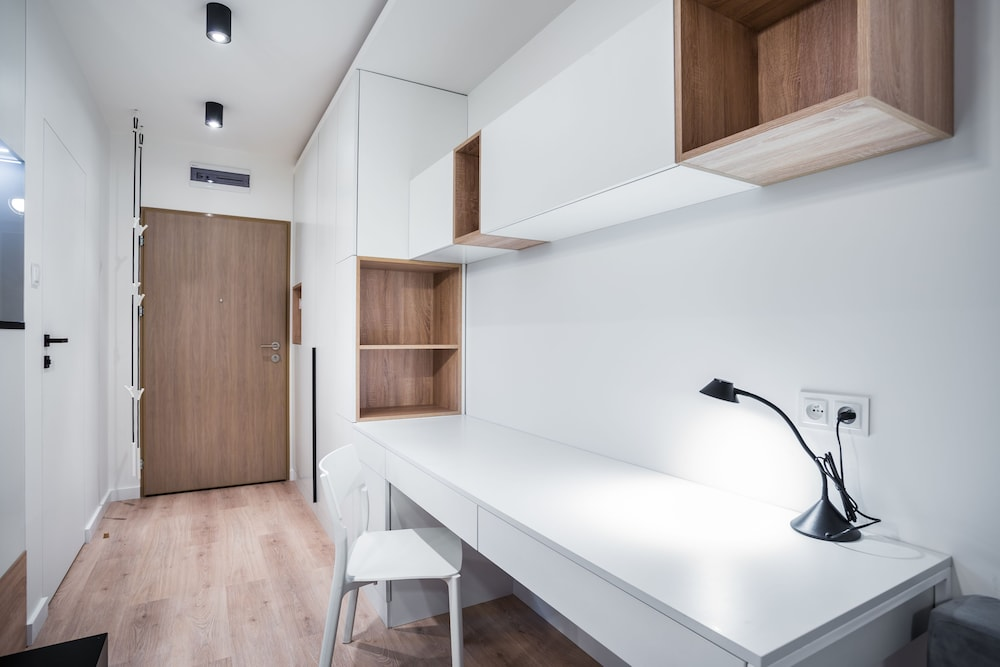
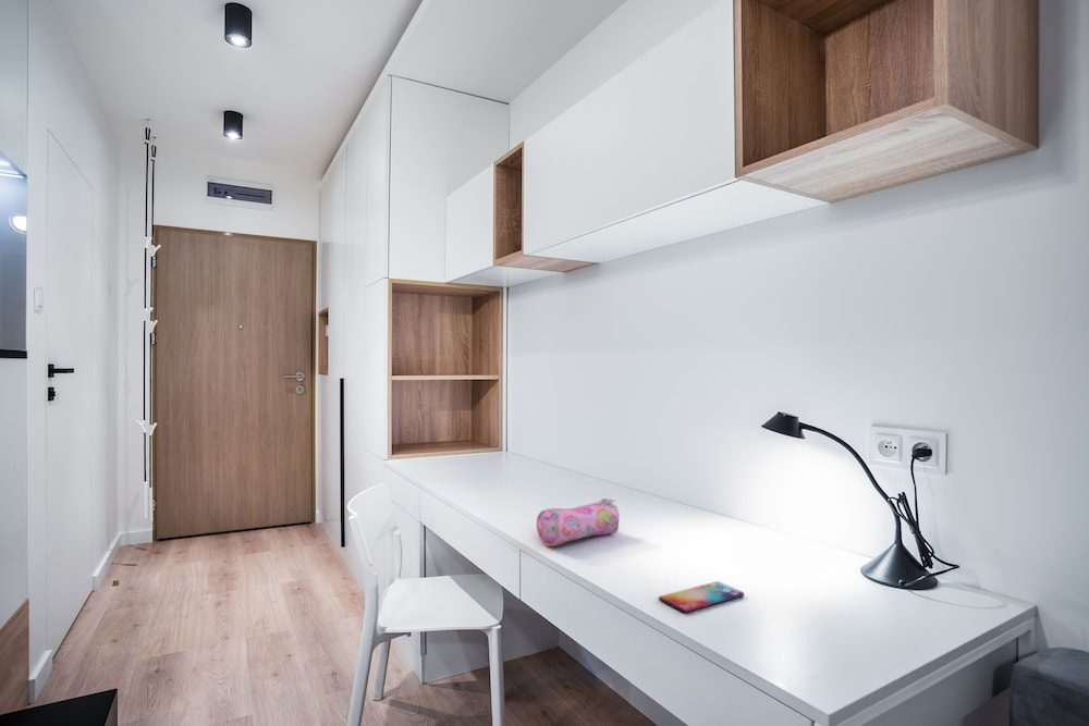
+ pencil case [536,497,621,547]
+ smartphone [658,580,745,614]
